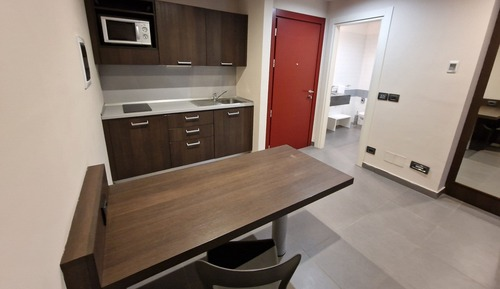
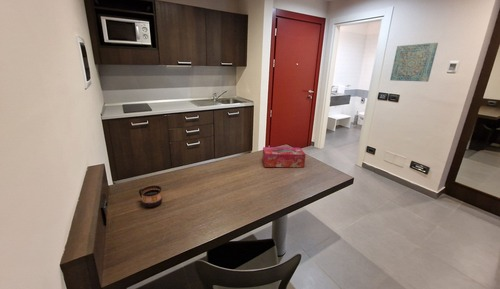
+ wall art [389,42,439,83]
+ tissue box [261,146,307,168]
+ cup [138,185,163,208]
